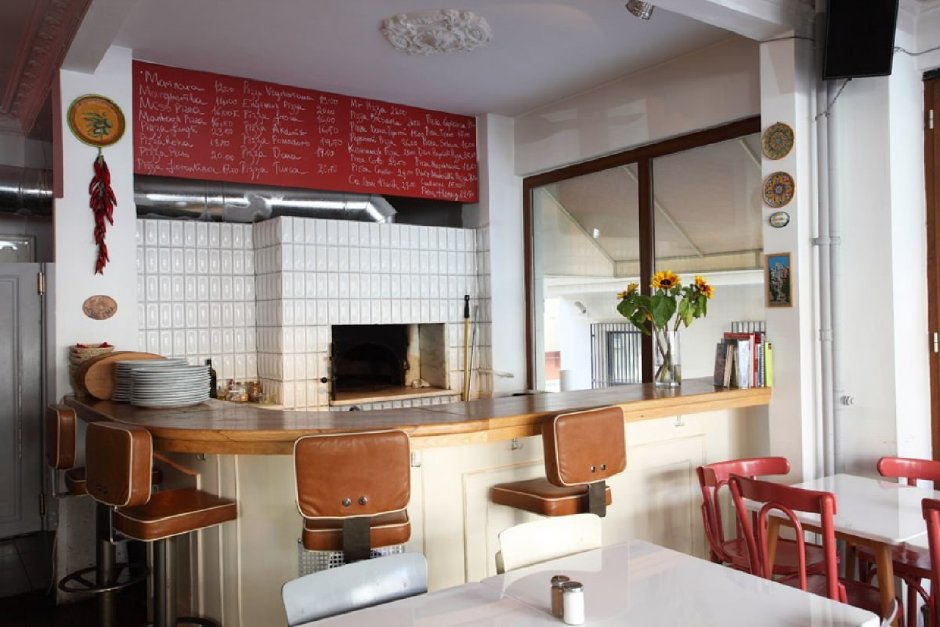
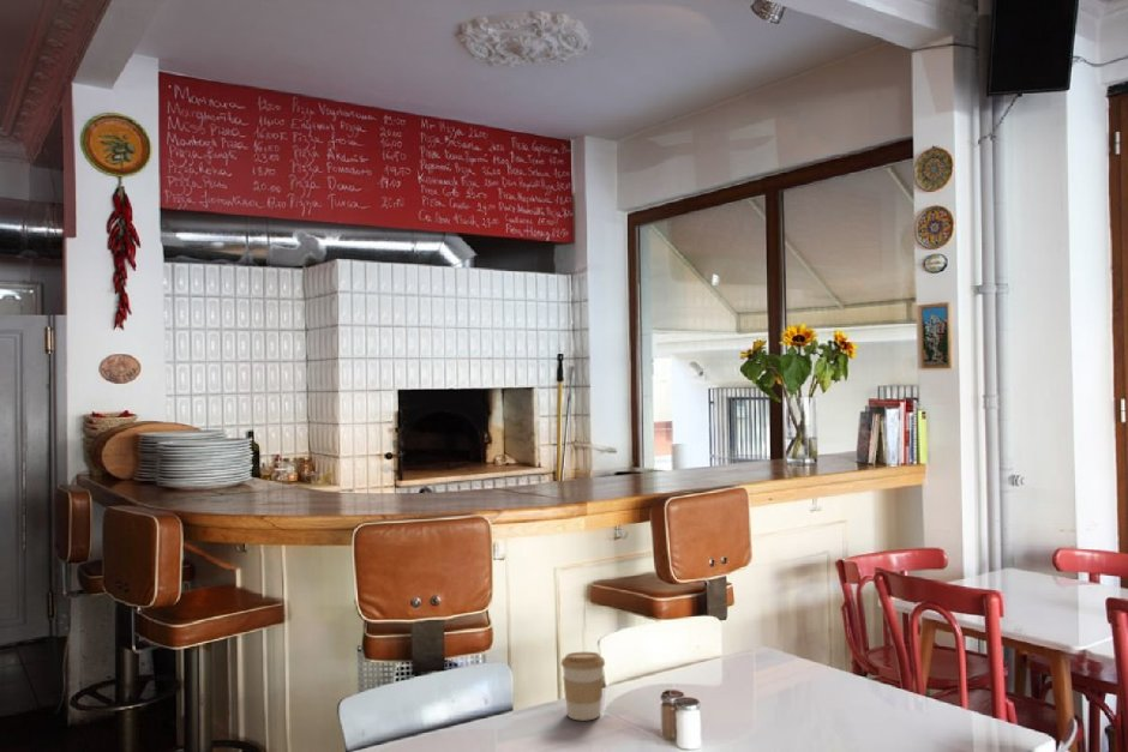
+ coffee cup [560,651,606,722]
